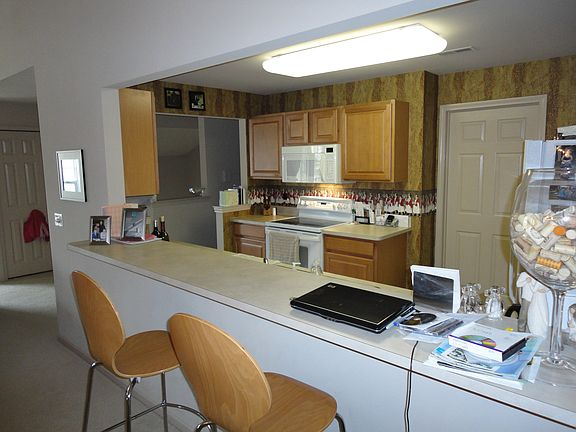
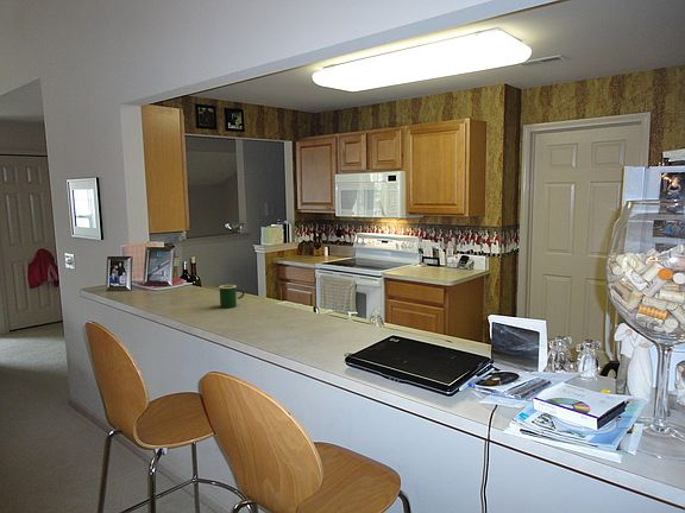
+ mug [219,284,245,309]
